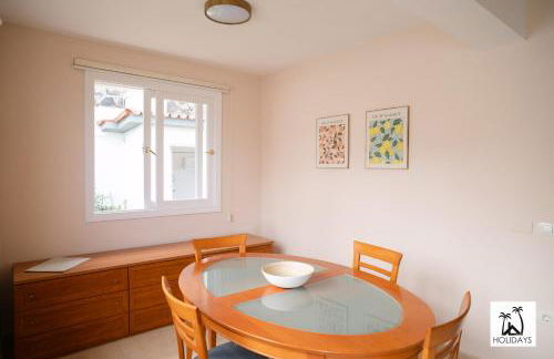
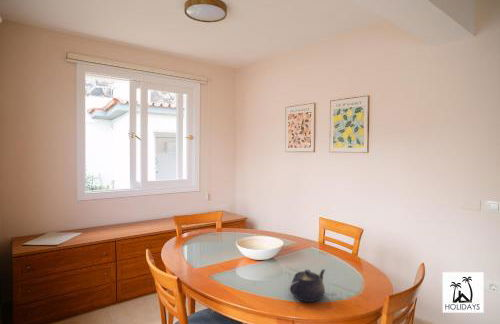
+ teapot [288,268,326,303]
